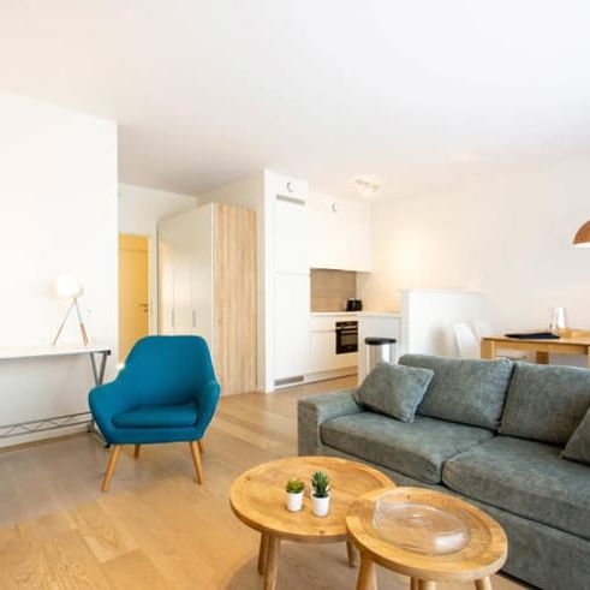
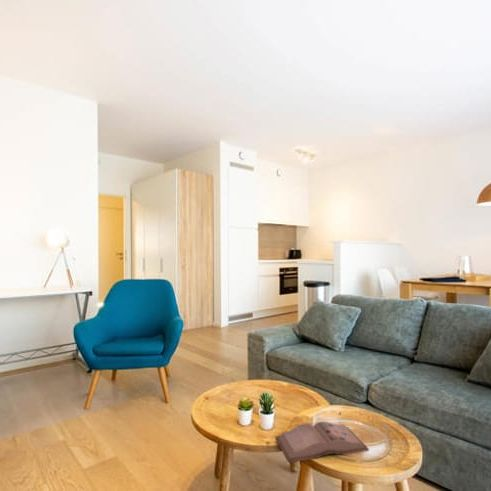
+ hardback book [274,421,370,464]
